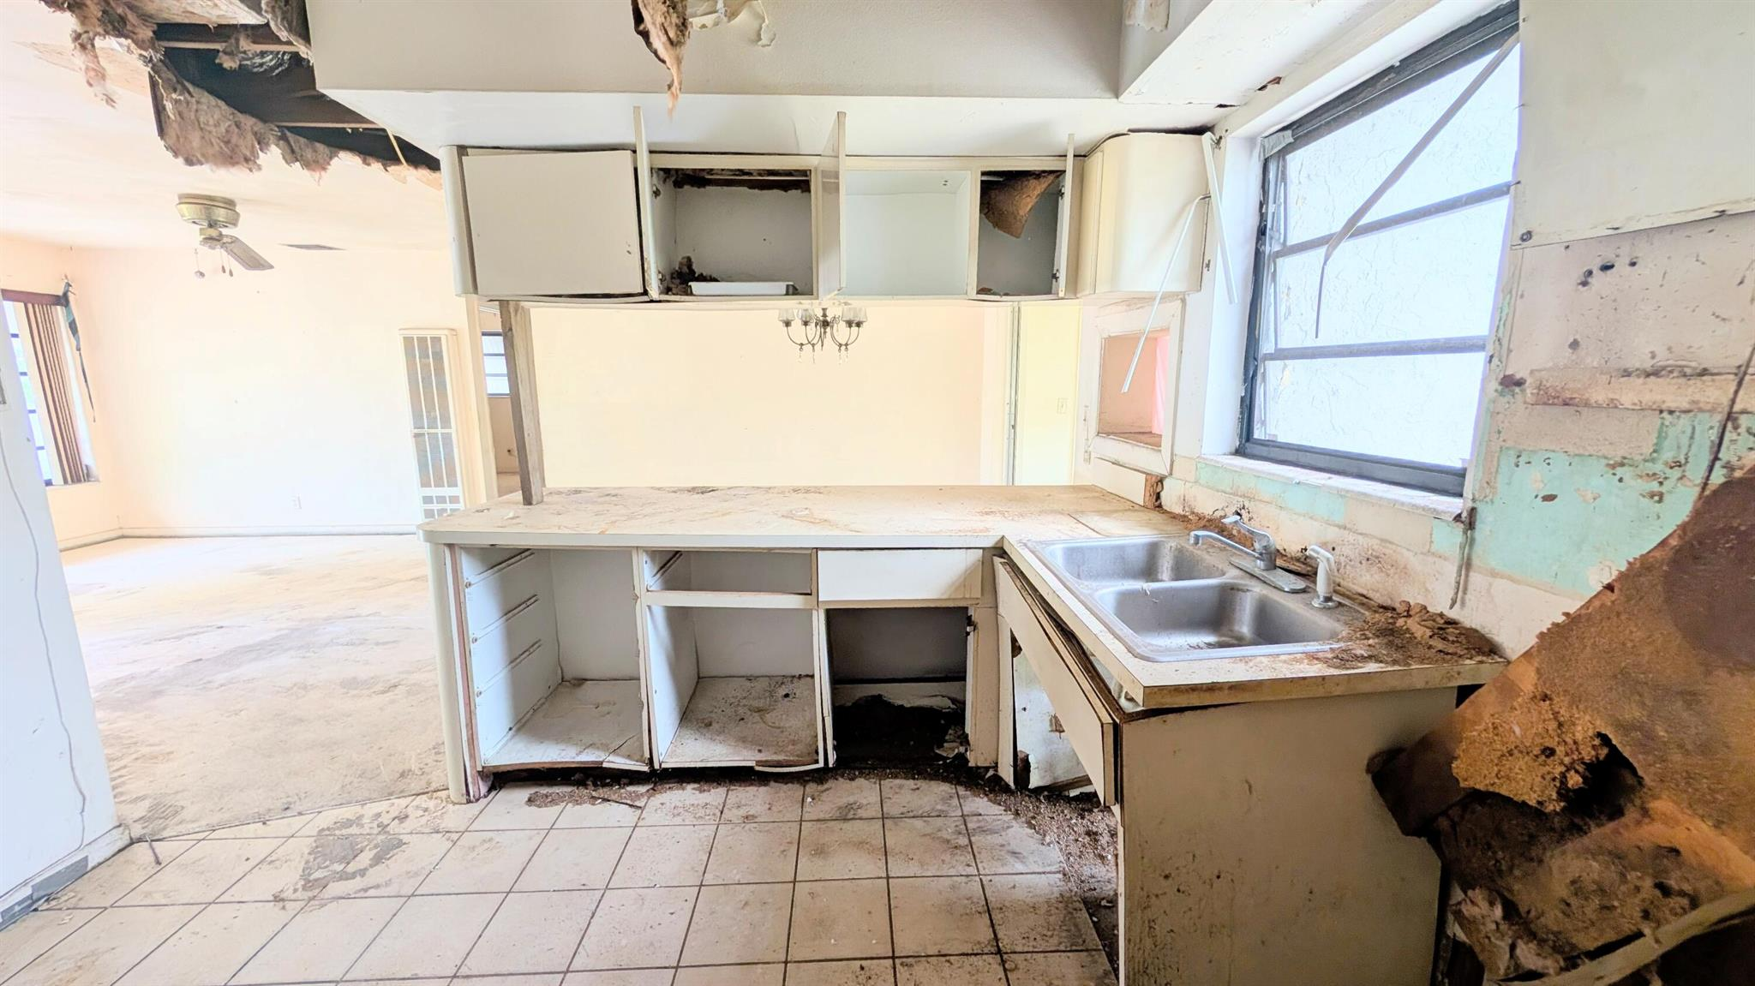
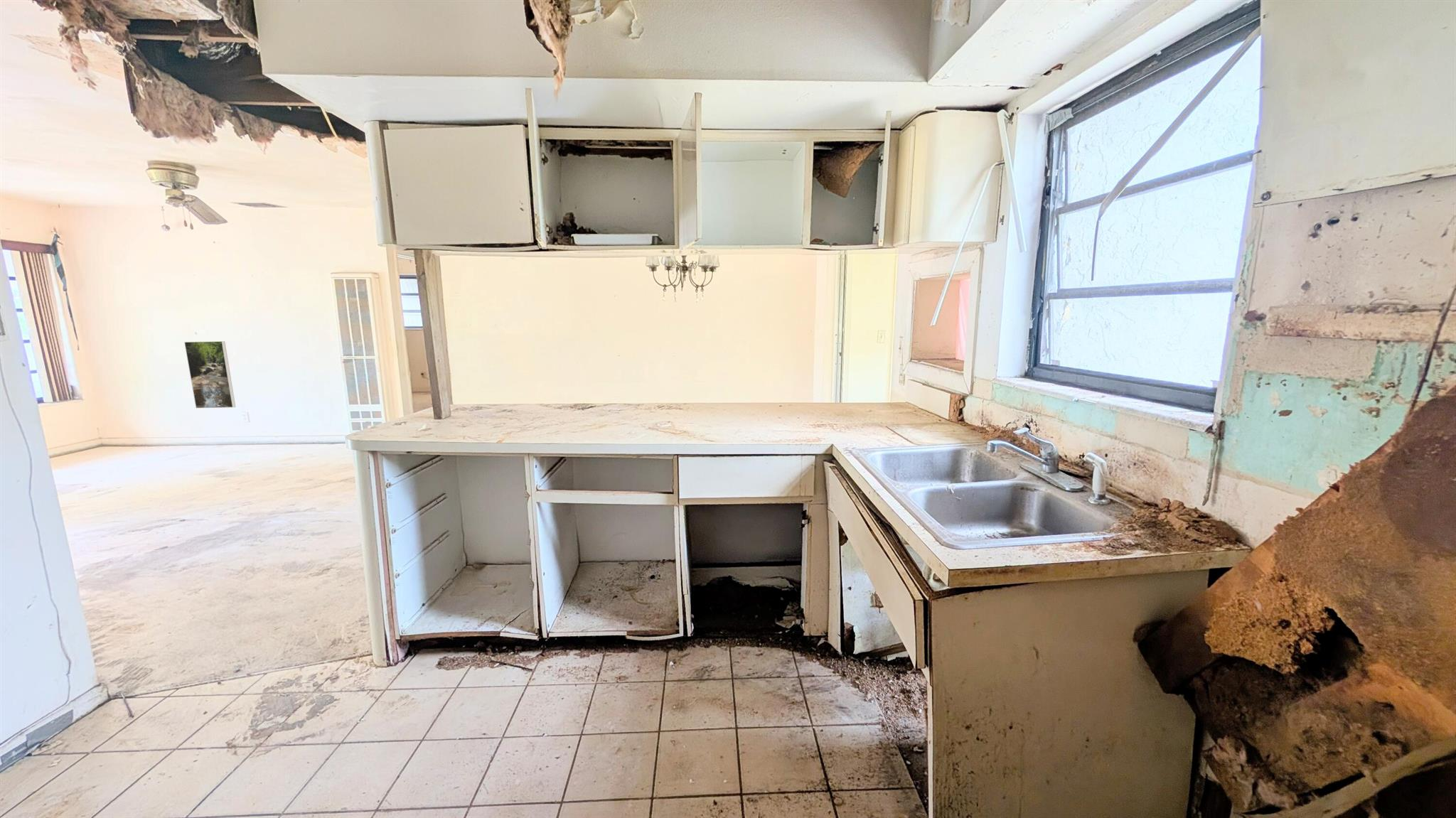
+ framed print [183,340,236,409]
